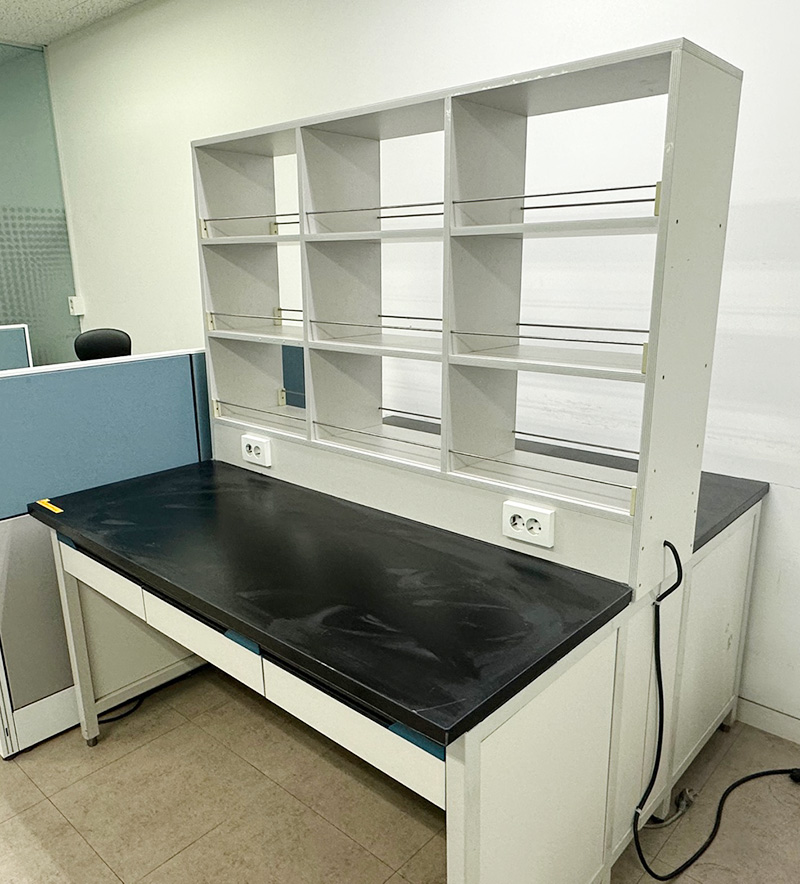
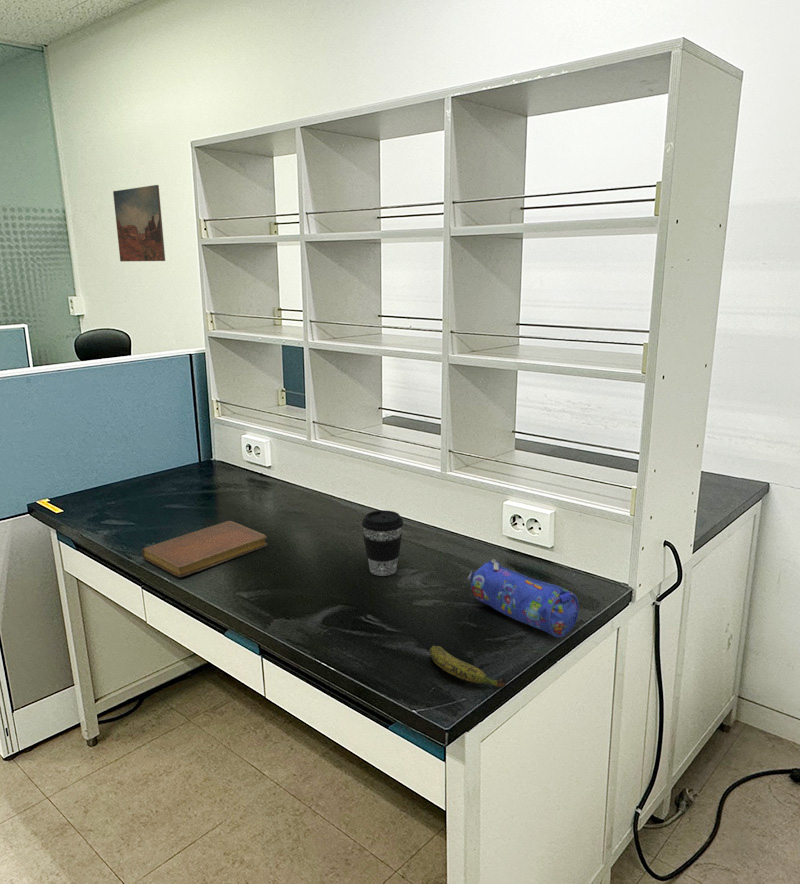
+ wall art [112,184,166,262]
+ notebook [141,520,269,578]
+ coffee cup [361,509,404,577]
+ banana [429,645,507,688]
+ pencil case [466,558,580,638]
